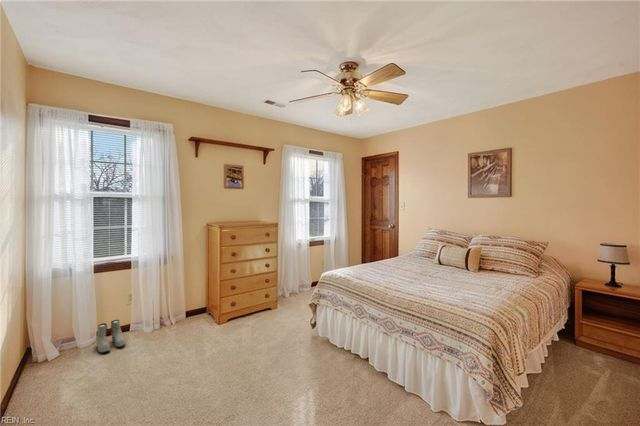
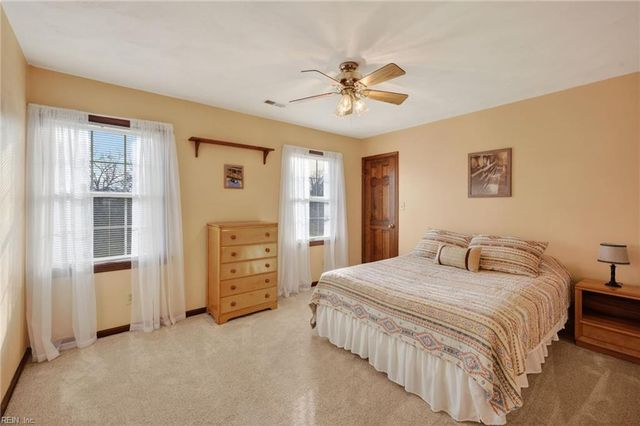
- boots [95,319,126,353]
